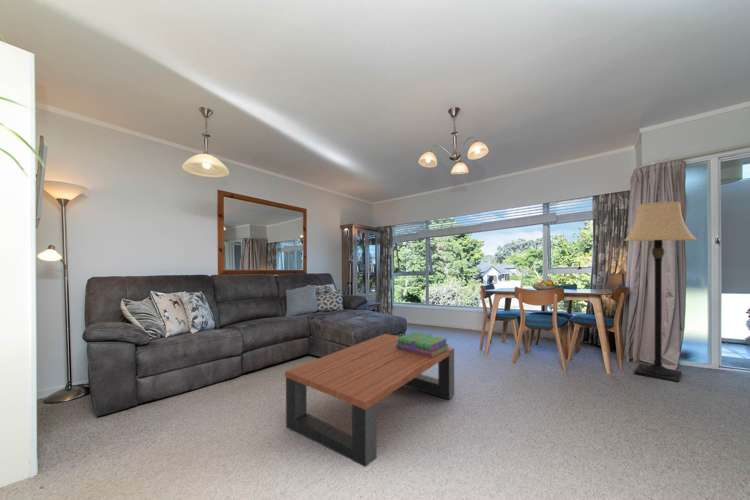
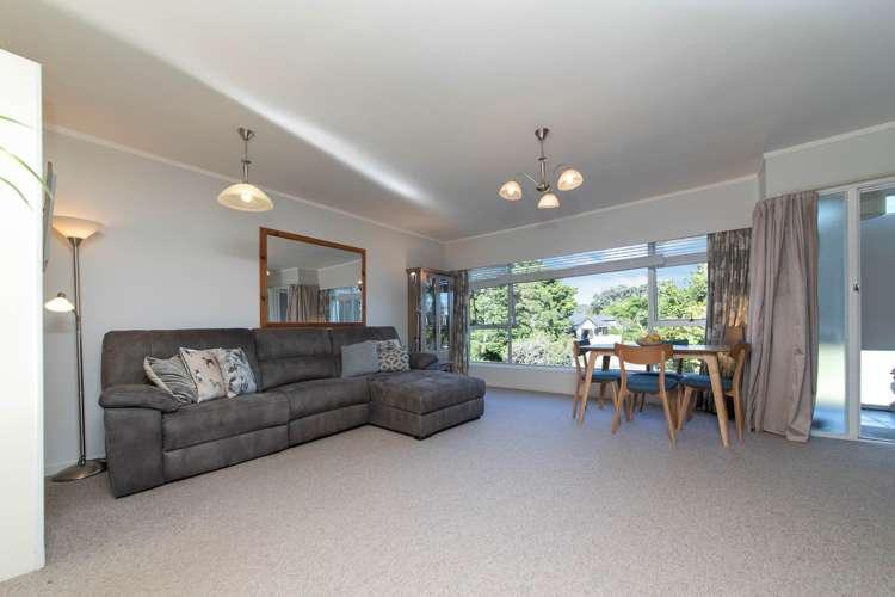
- stack of books [396,330,450,357]
- lamp [623,201,697,383]
- coffee table [284,333,455,468]
